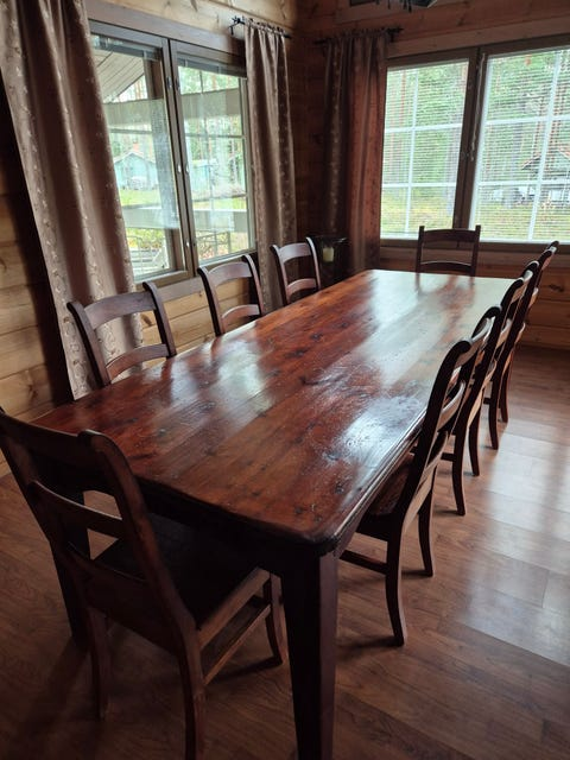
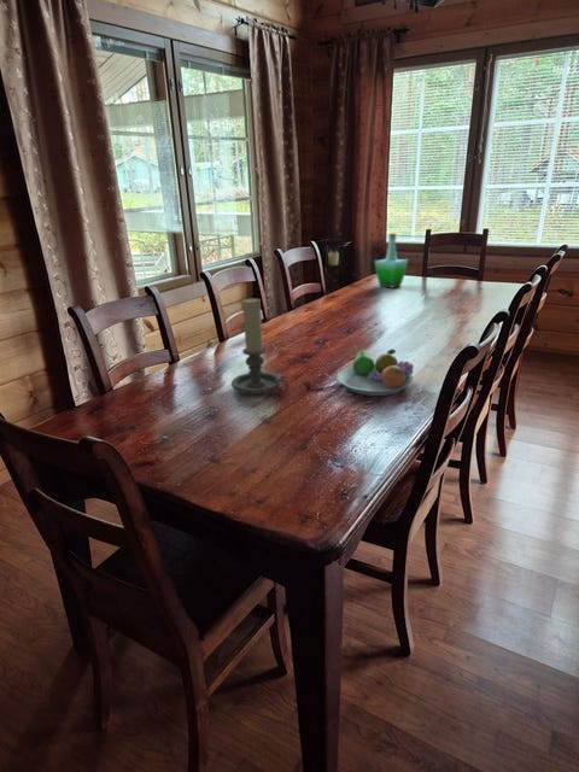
+ bottle [374,232,409,290]
+ candle holder [230,297,290,396]
+ fruit bowl [335,347,415,397]
